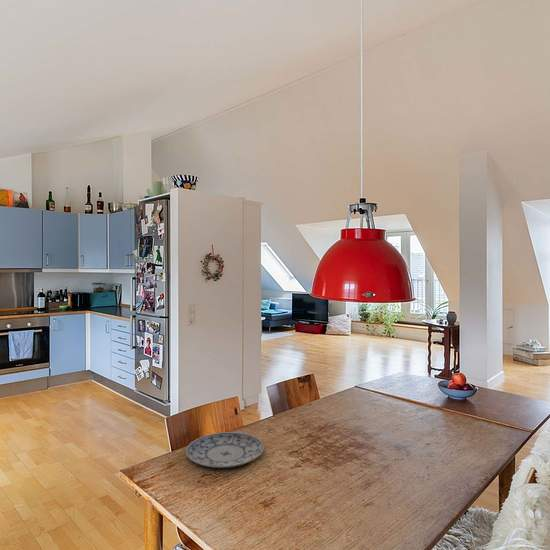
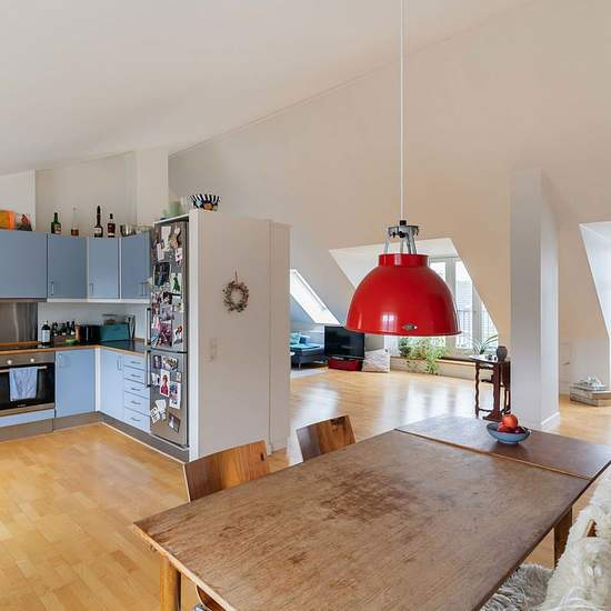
- plate [185,431,265,469]
